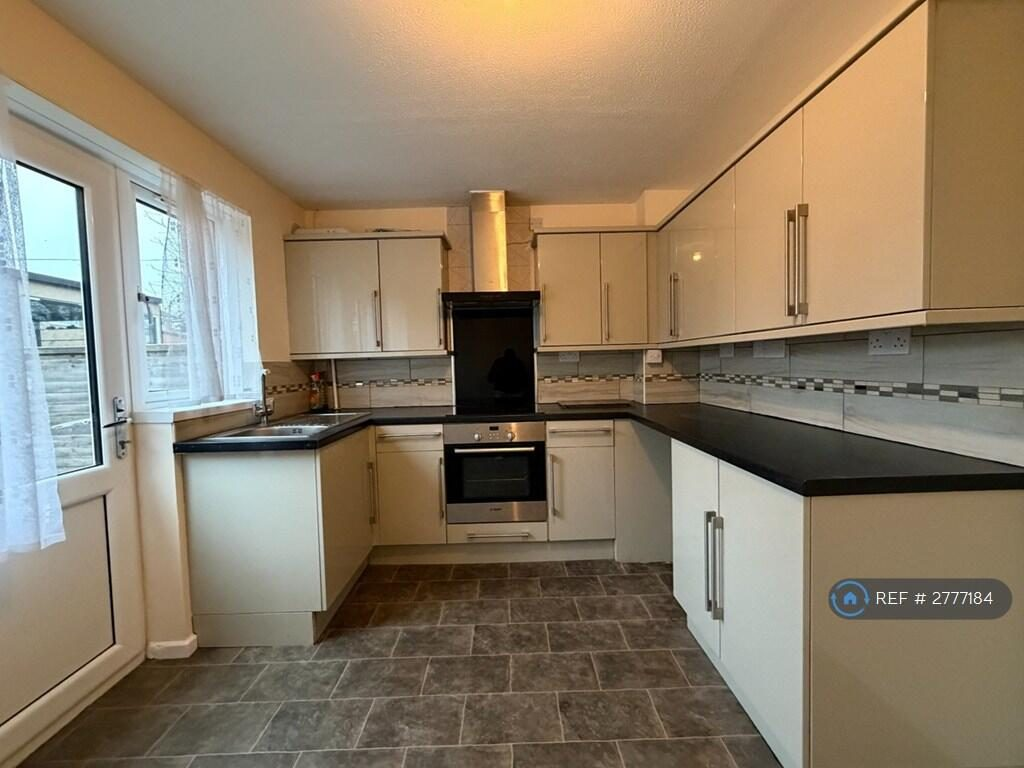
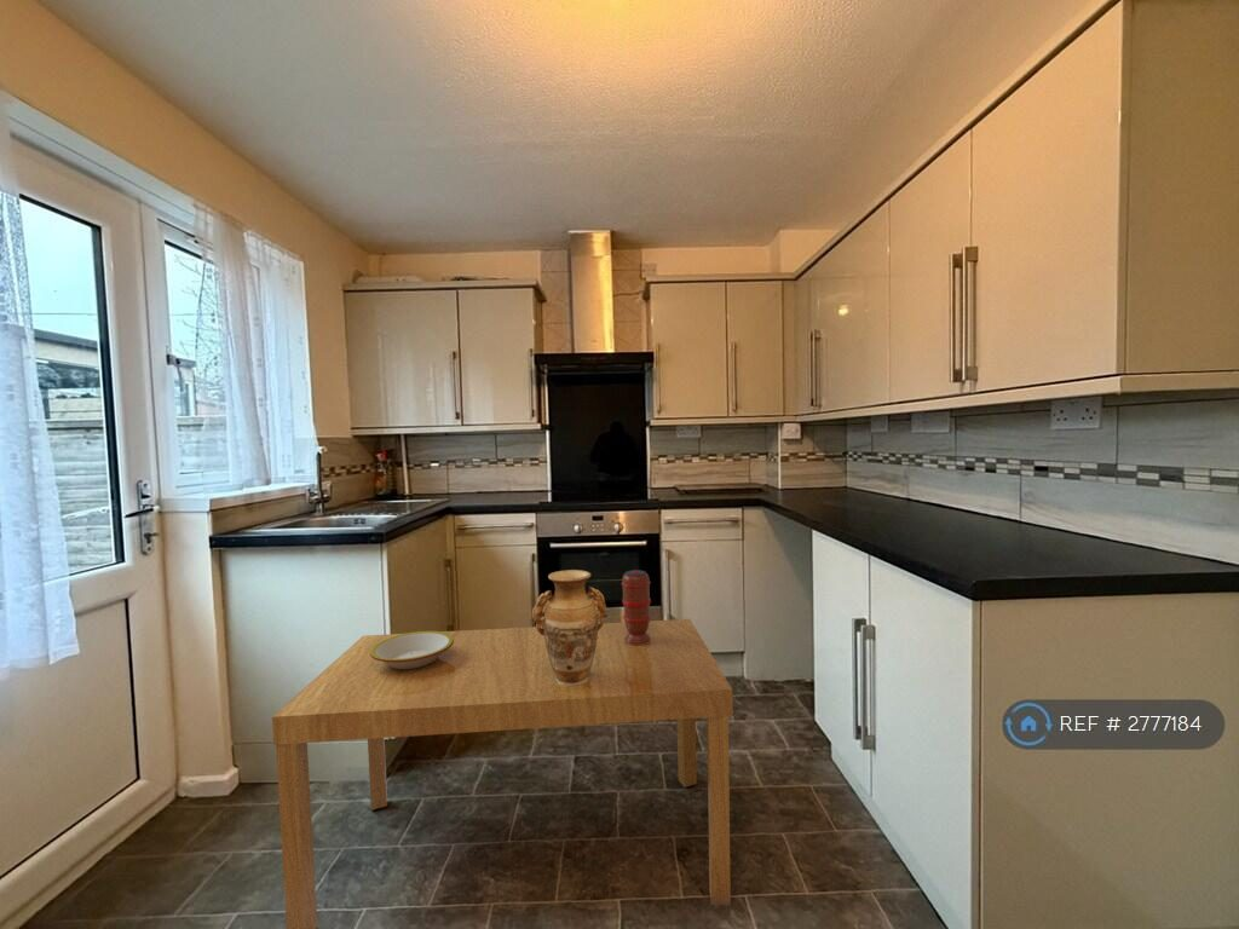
+ dining table [271,618,734,929]
+ spice grinder [621,569,652,645]
+ vase [531,569,607,686]
+ bowl [370,630,454,670]
